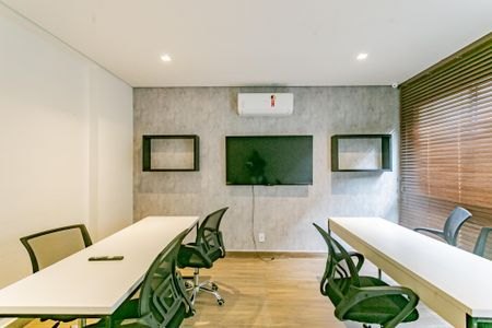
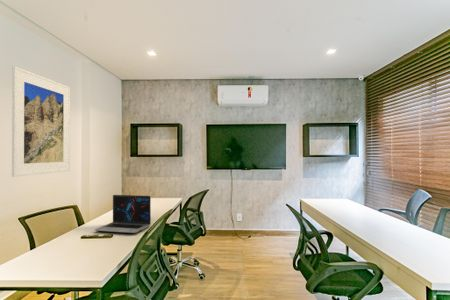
+ laptop [94,194,152,234]
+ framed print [11,65,71,178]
